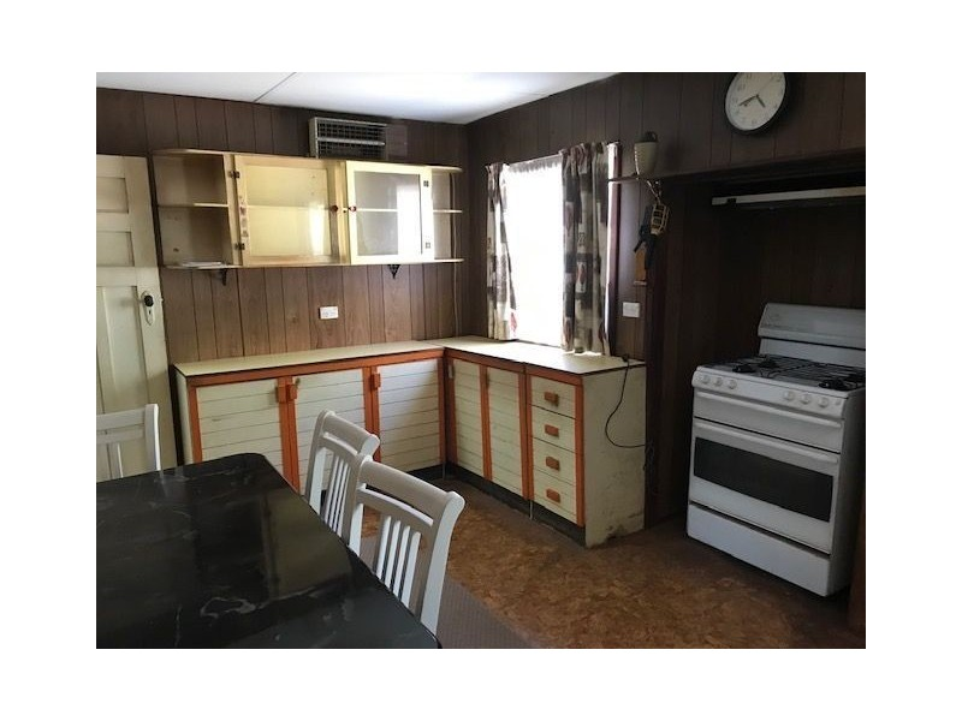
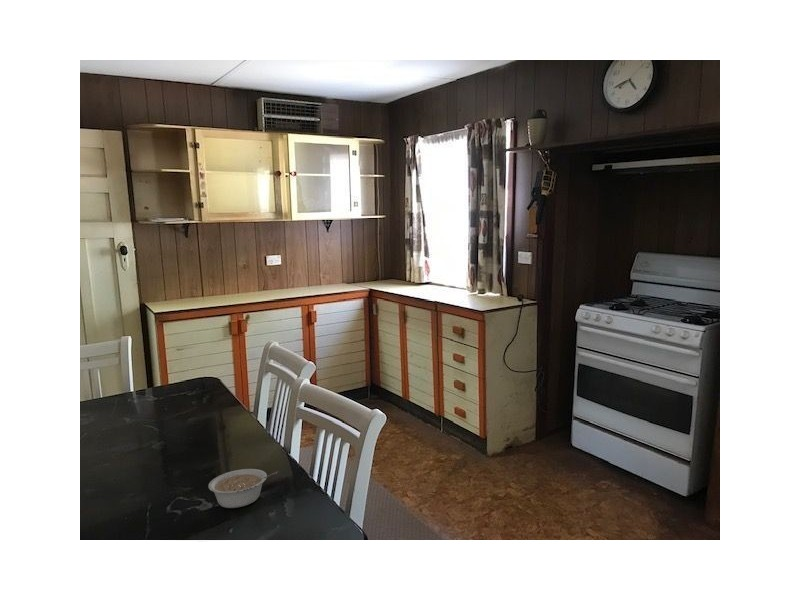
+ legume [207,468,279,509]
